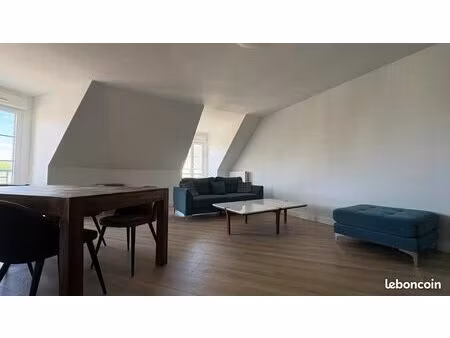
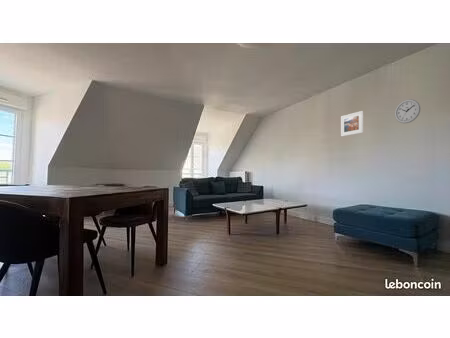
+ wall clock [394,98,421,124]
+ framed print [340,110,364,137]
